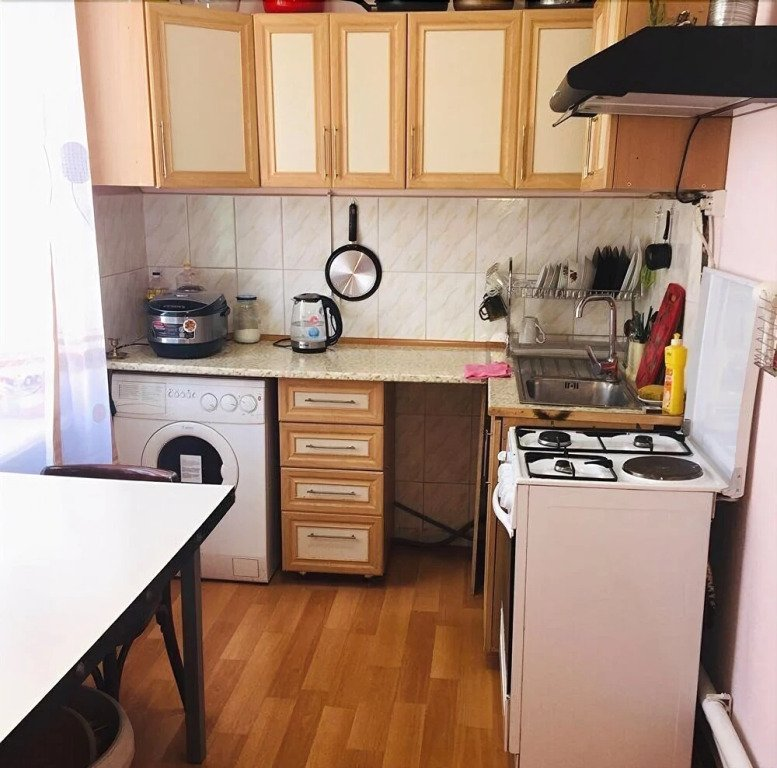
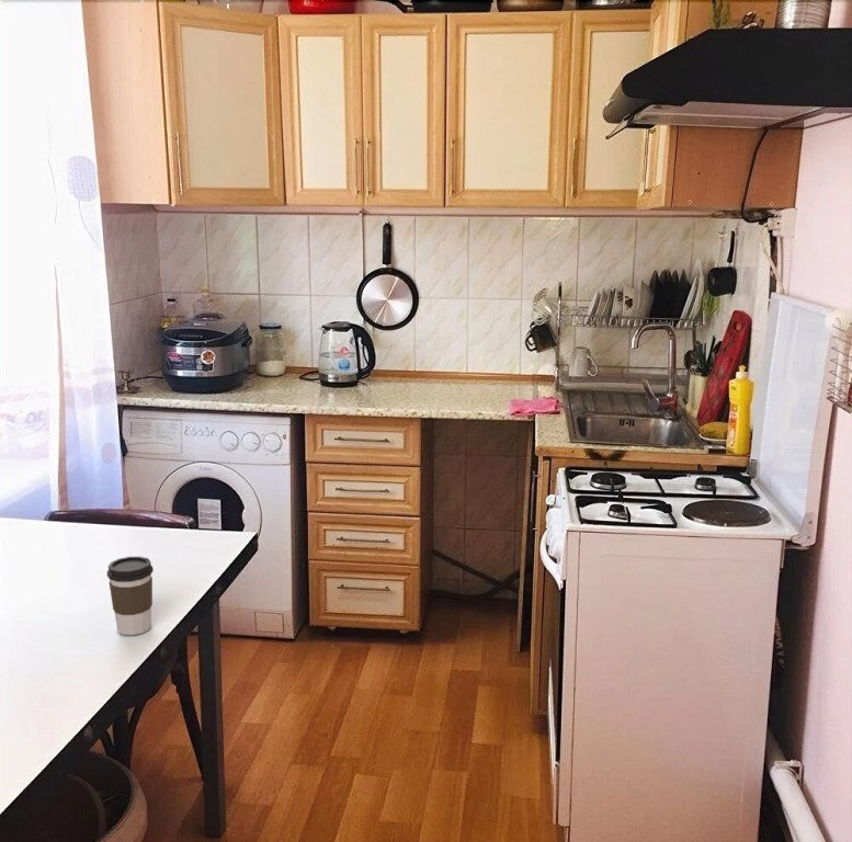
+ coffee cup [106,556,155,636]
